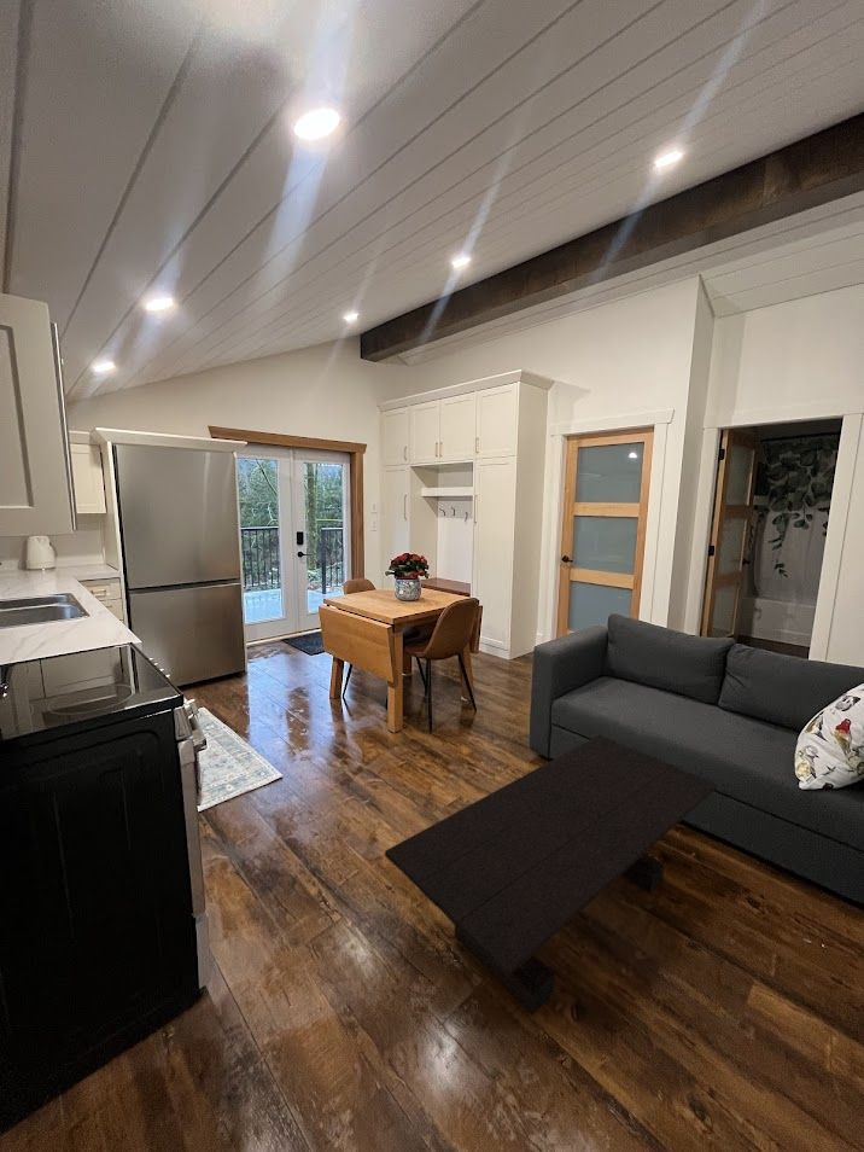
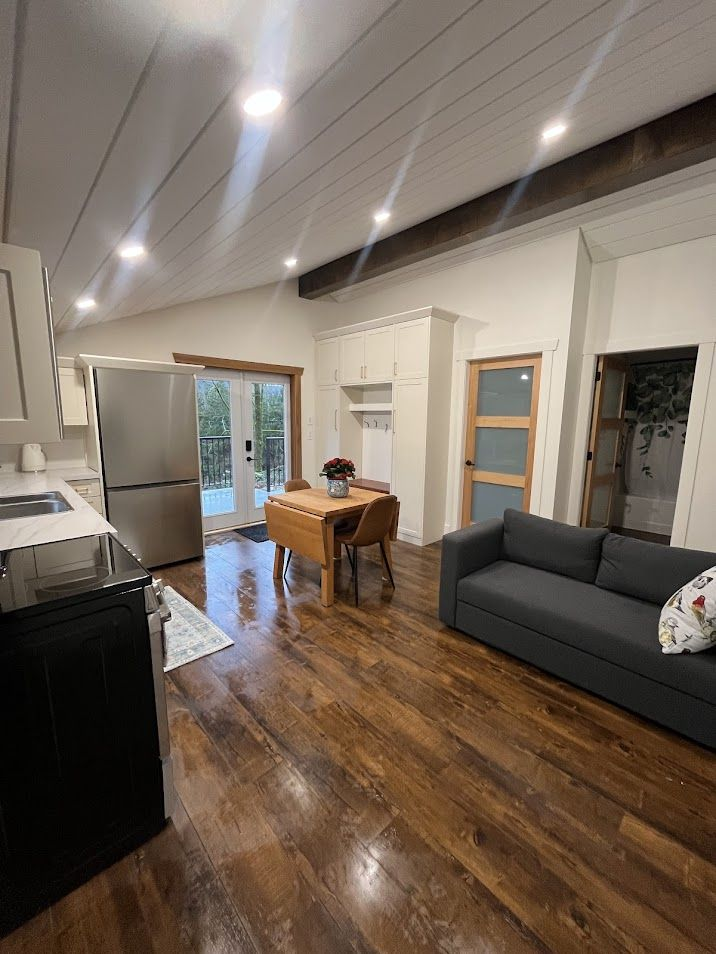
- coffee table [384,734,718,1016]
